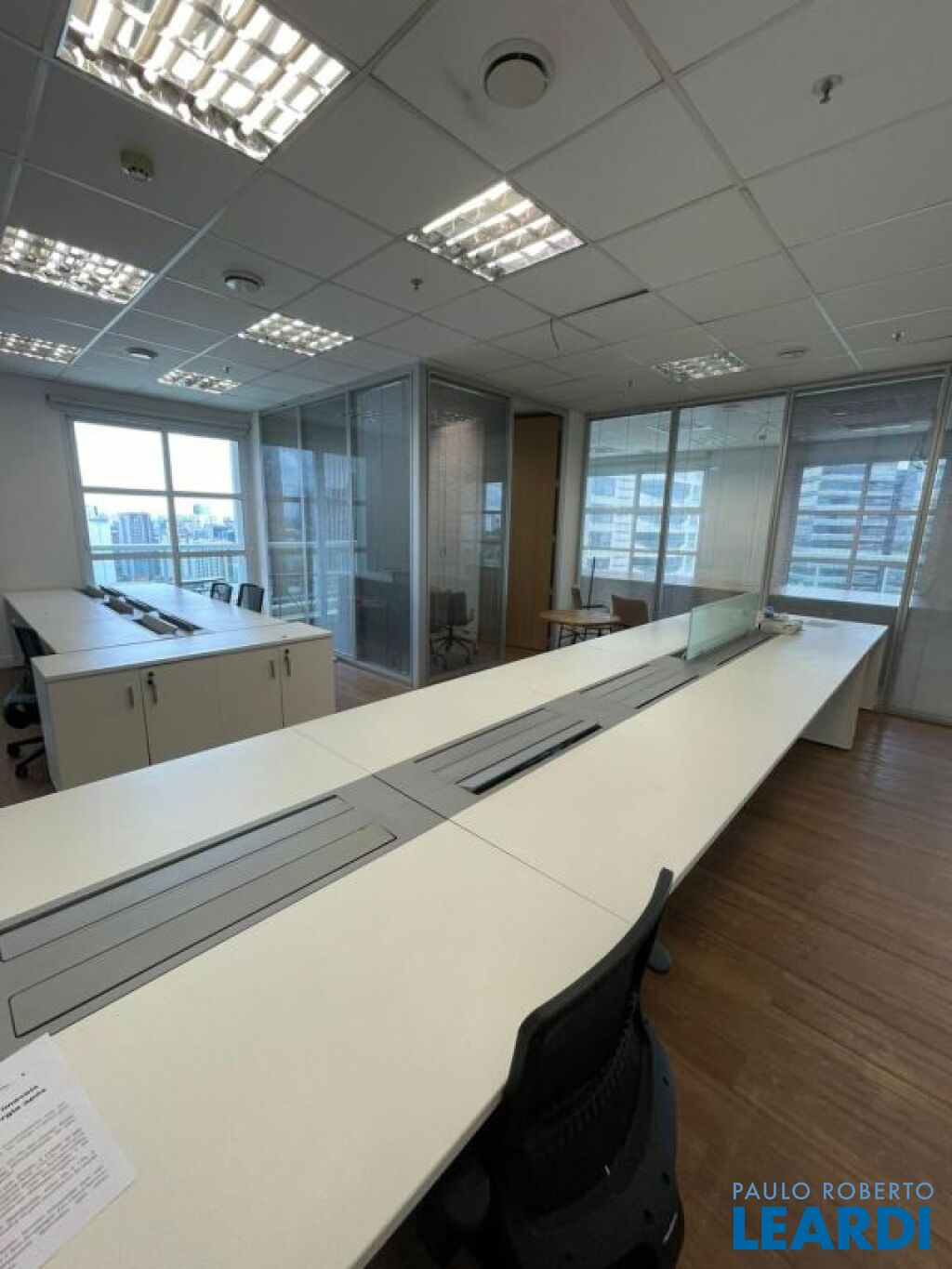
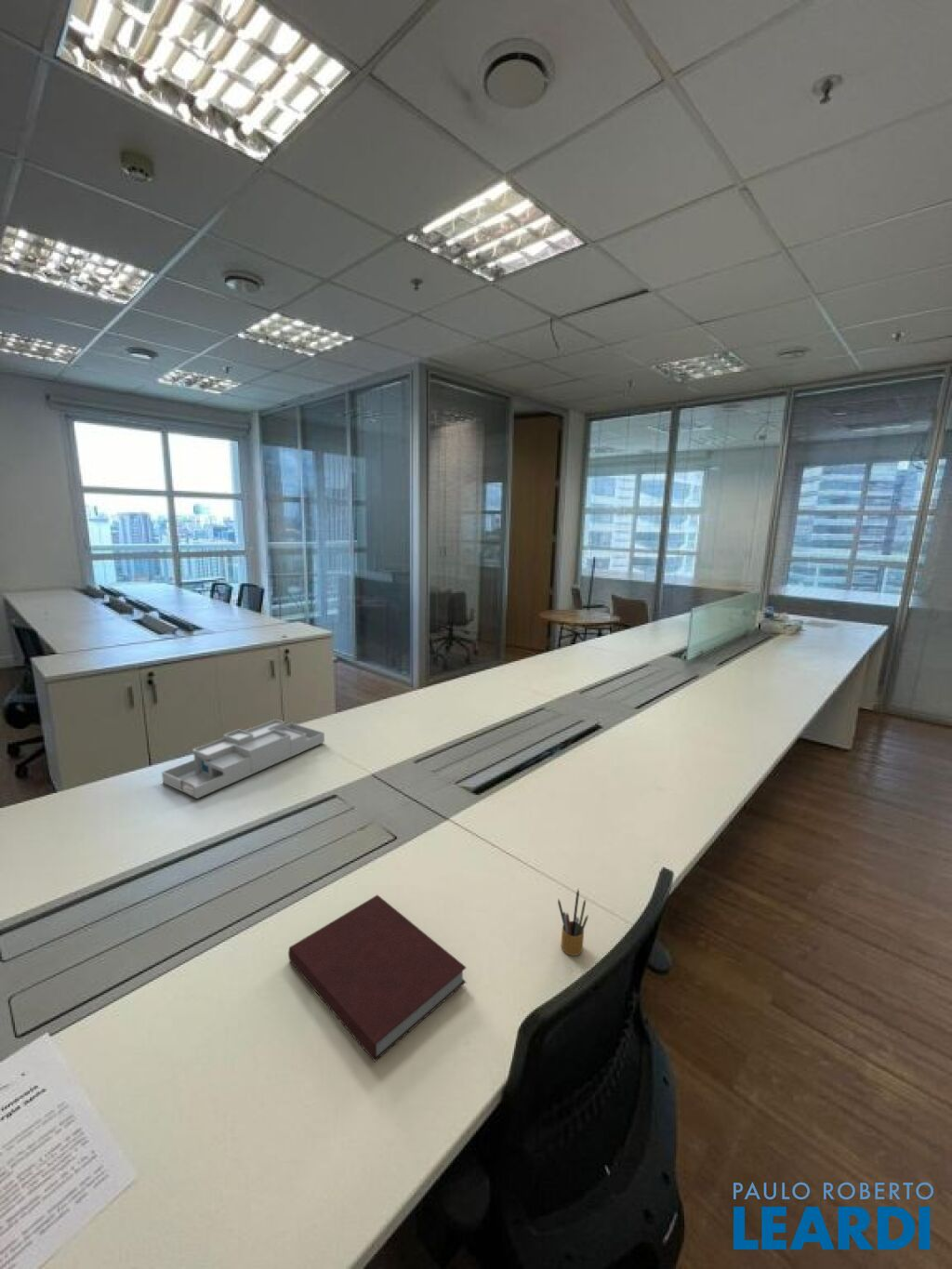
+ notebook [287,894,468,1063]
+ pencil box [557,889,588,957]
+ desk organizer [161,719,325,800]
